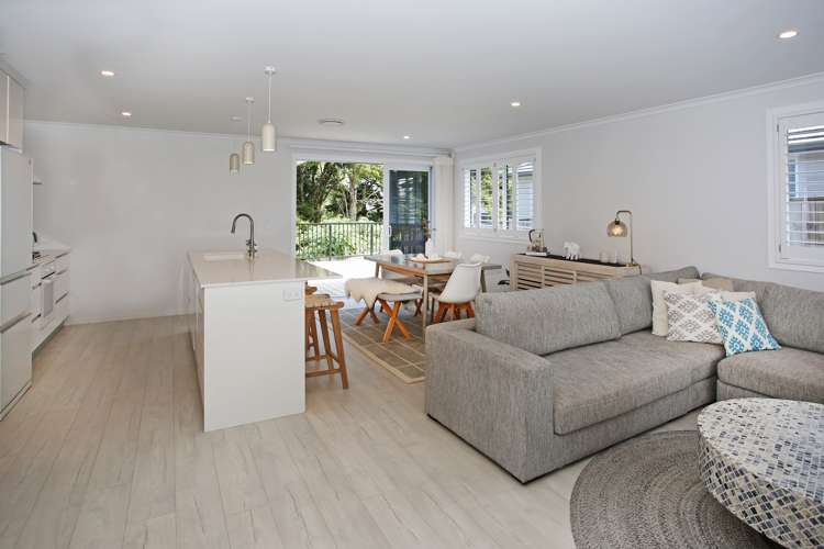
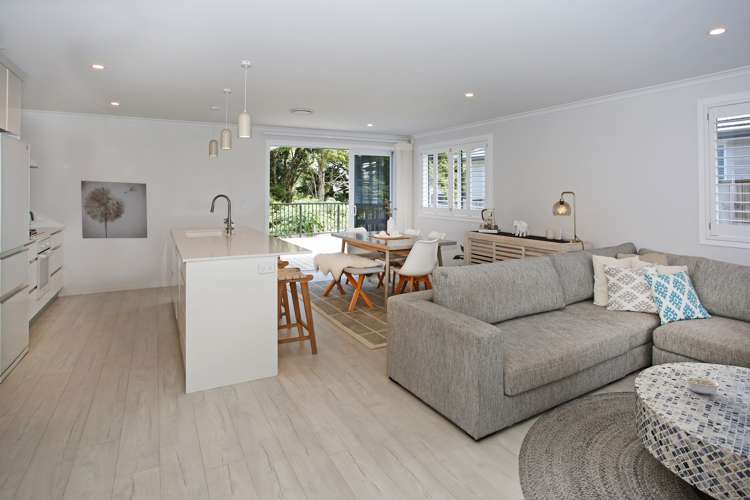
+ wall art [80,180,148,239]
+ legume [682,372,722,396]
